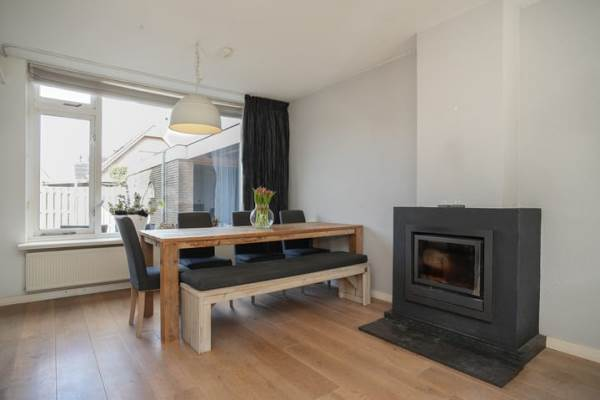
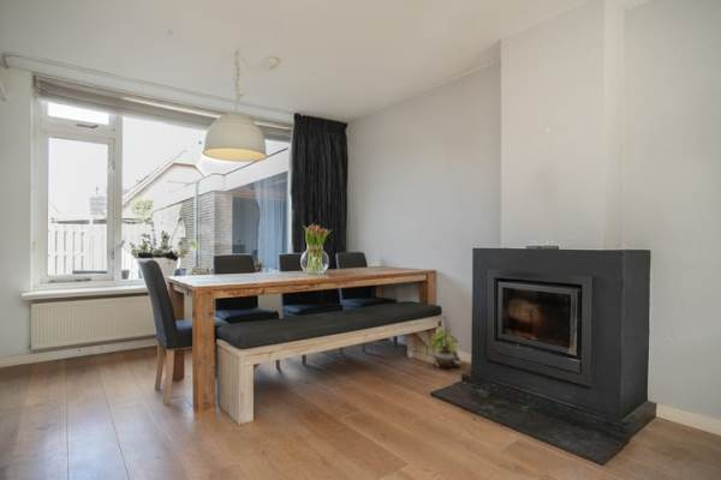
+ potted plant [429,326,463,370]
